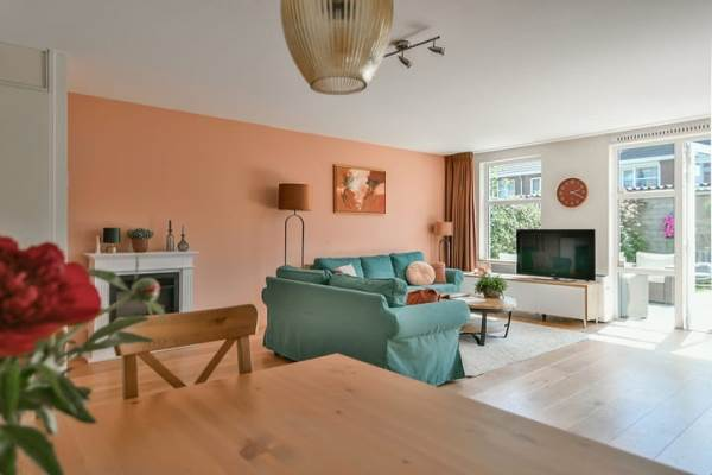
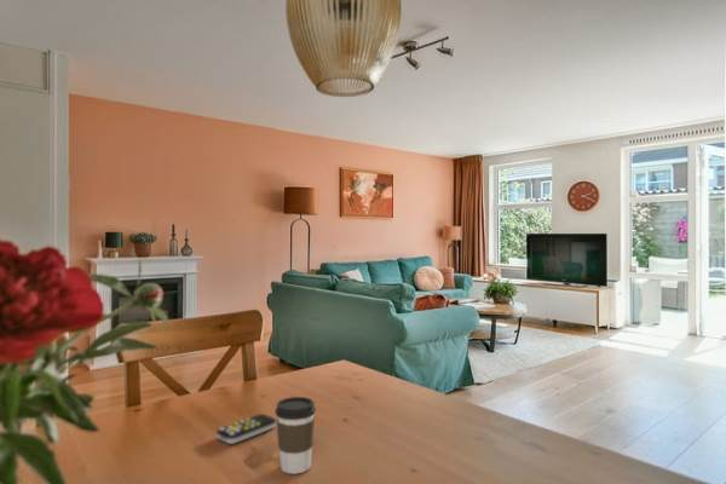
+ remote control [215,413,277,445]
+ coffee cup [273,396,317,476]
